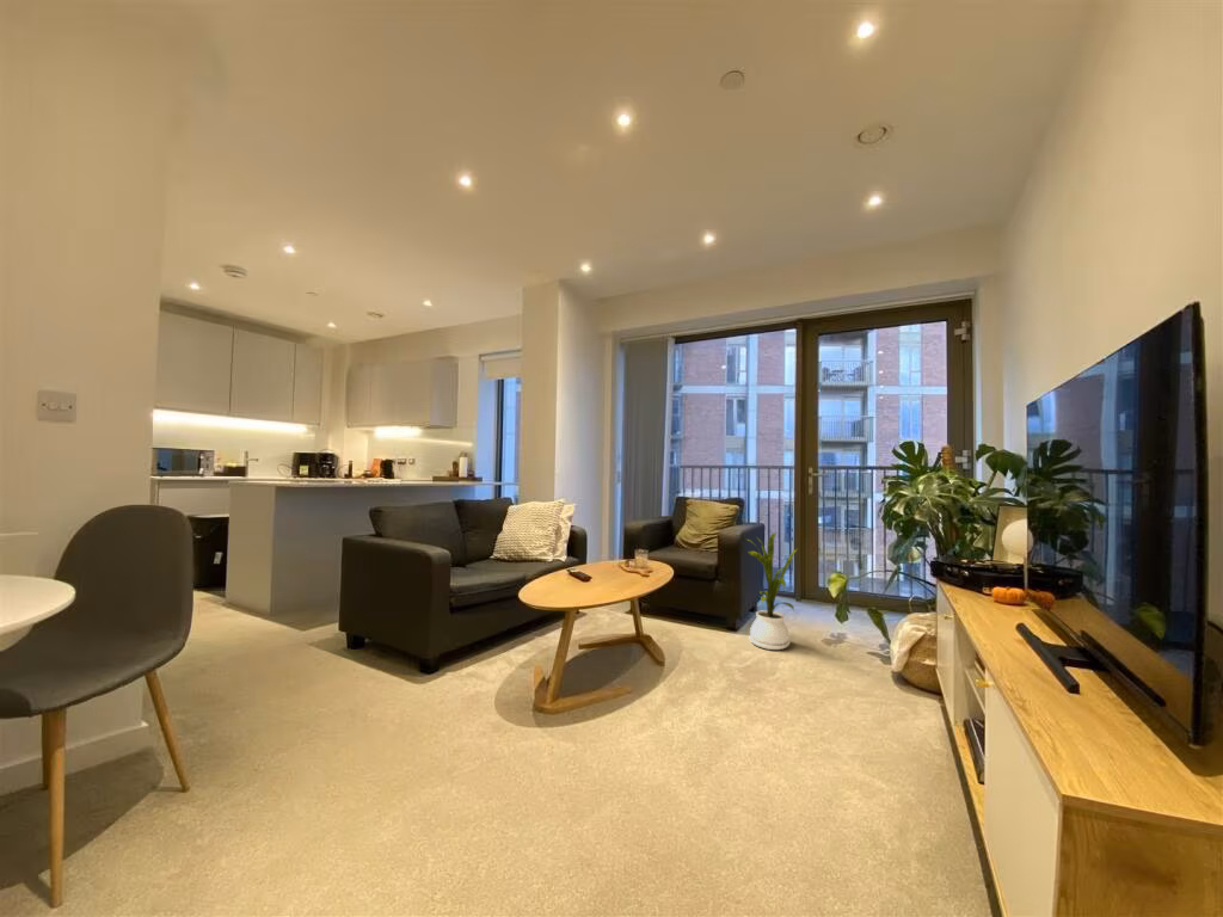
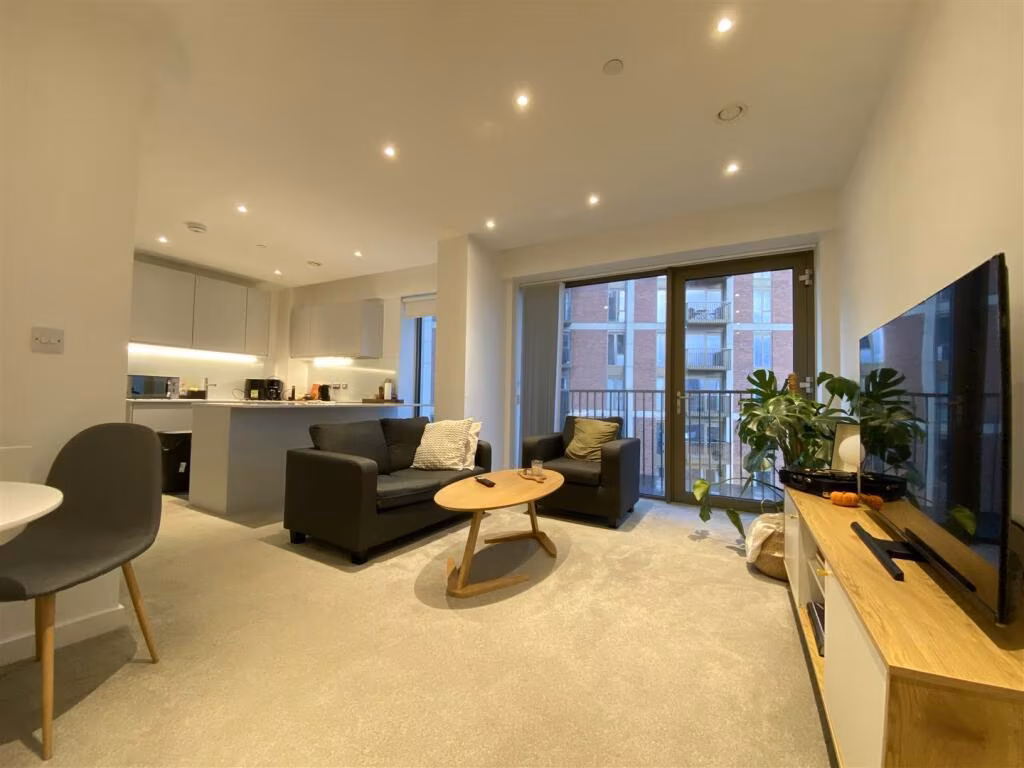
- house plant [744,531,799,651]
